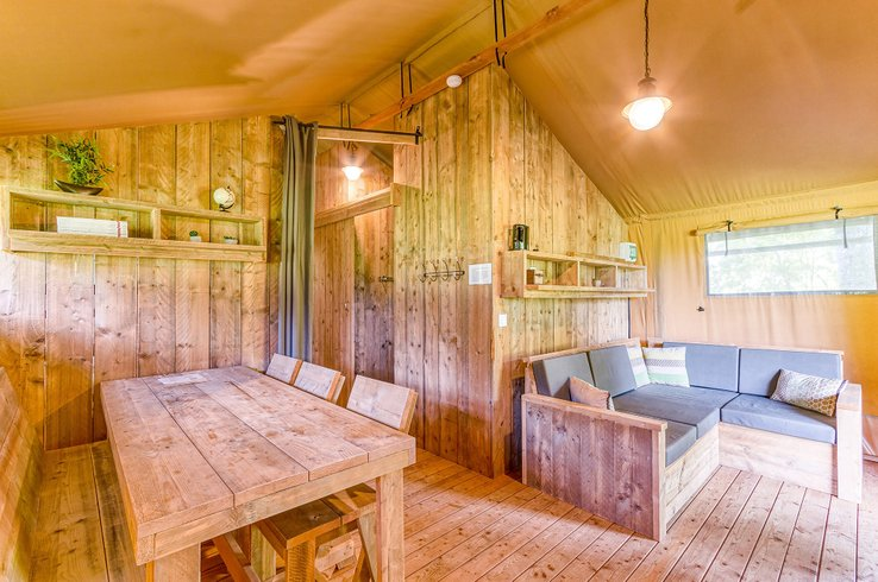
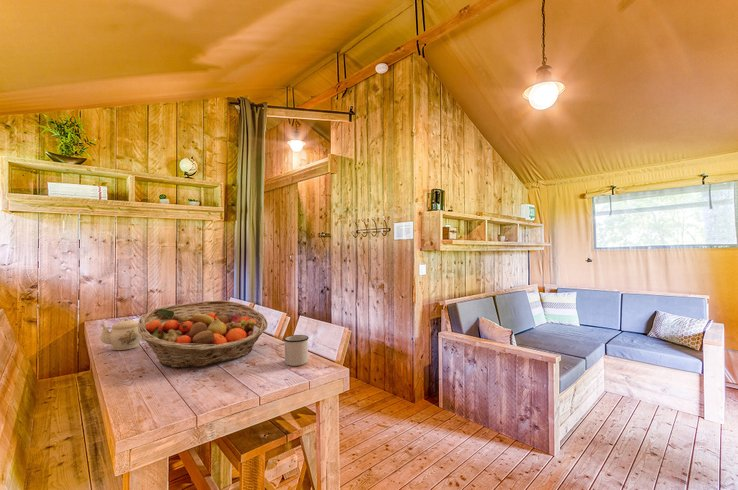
+ teapot [99,317,144,351]
+ fruit basket [138,299,268,369]
+ mug [275,334,310,367]
